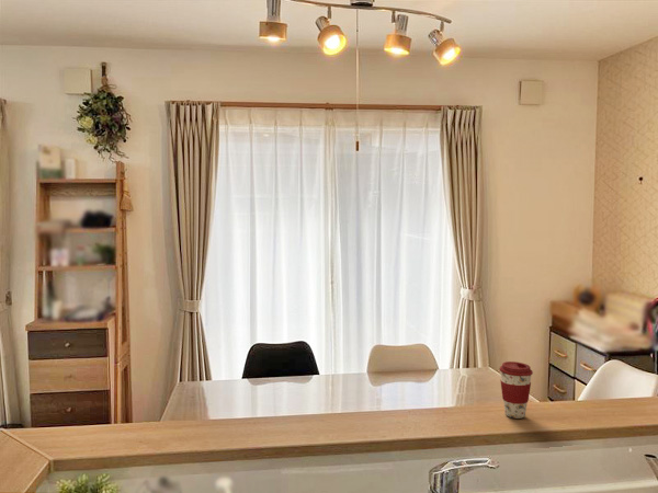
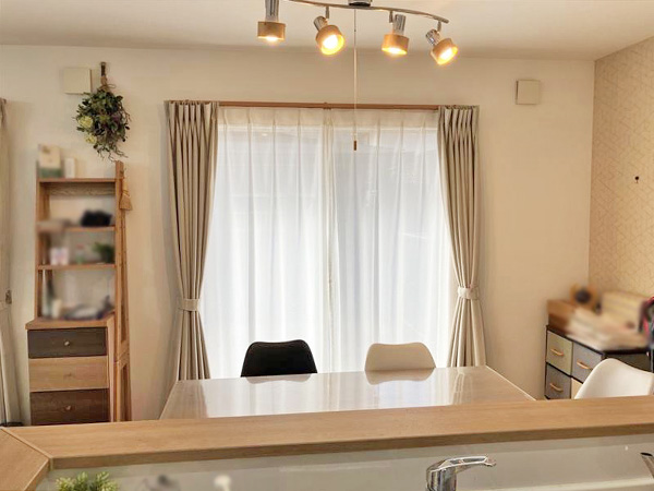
- coffee cup [498,360,534,420]
